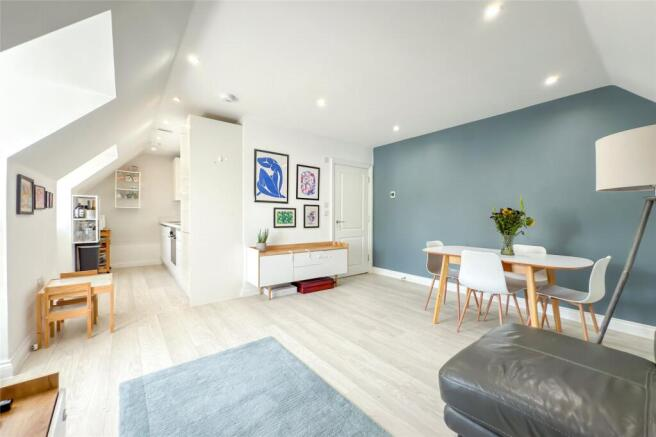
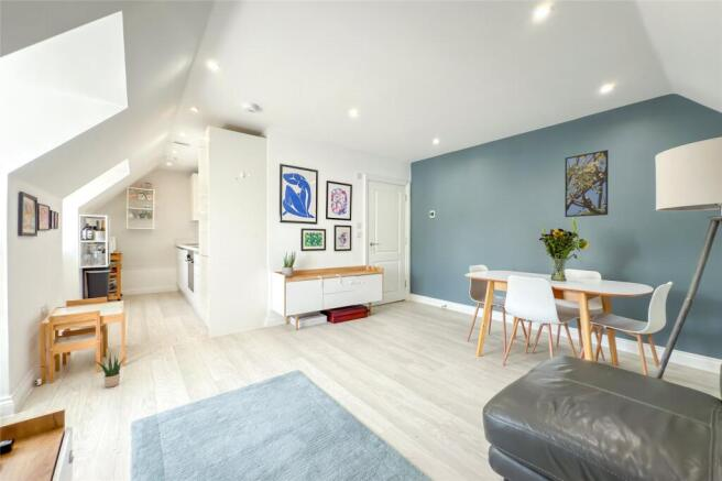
+ potted plant [94,352,125,389]
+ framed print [564,149,610,218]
